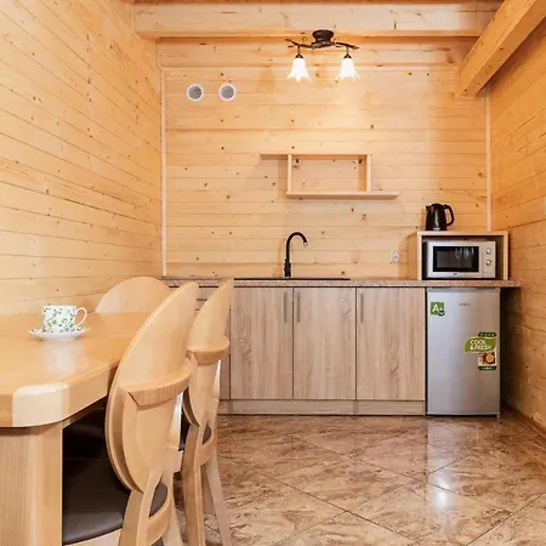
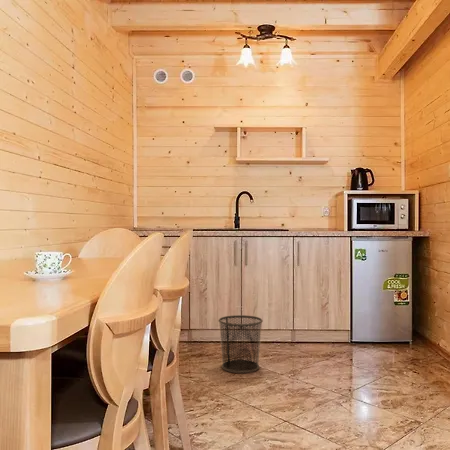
+ waste bin [217,314,264,374]
